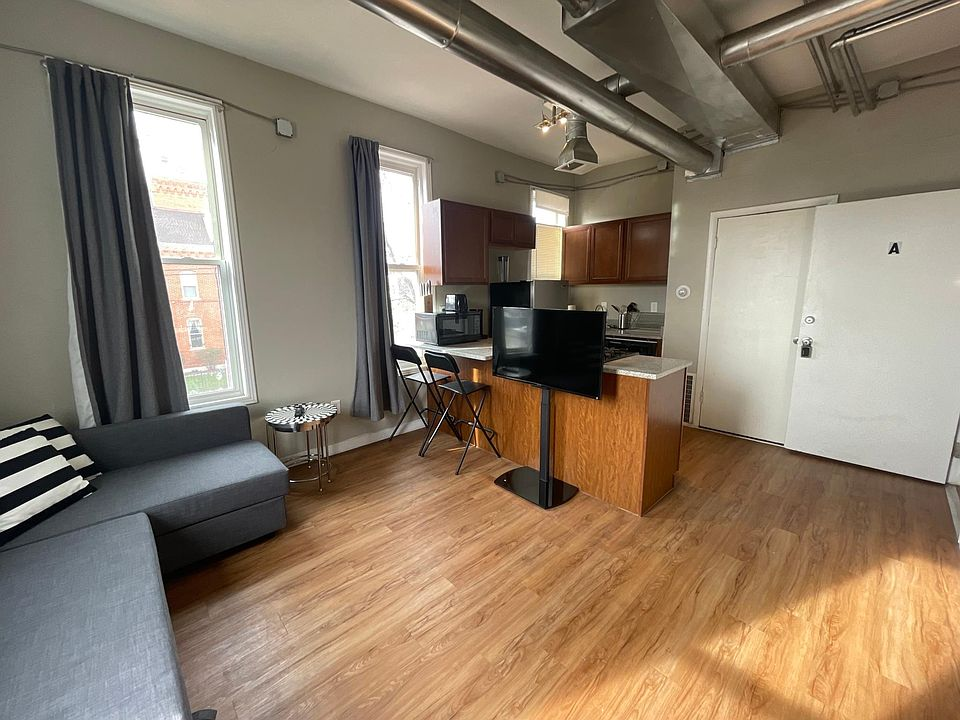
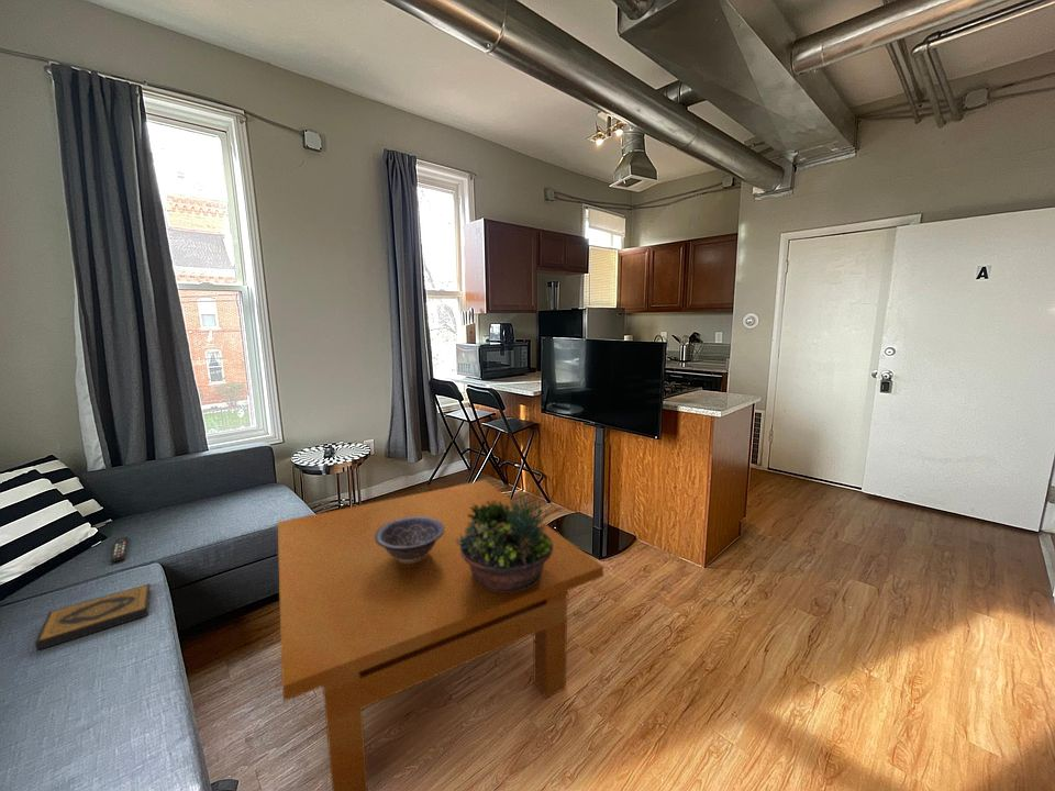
+ succulent planter [456,491,553,591]
+ decorative bowl [375,516,444,562]
+ remote control [110,535,130,564]
+ hardback book [34,582,152,651]
+ table [277,479,604,791]
